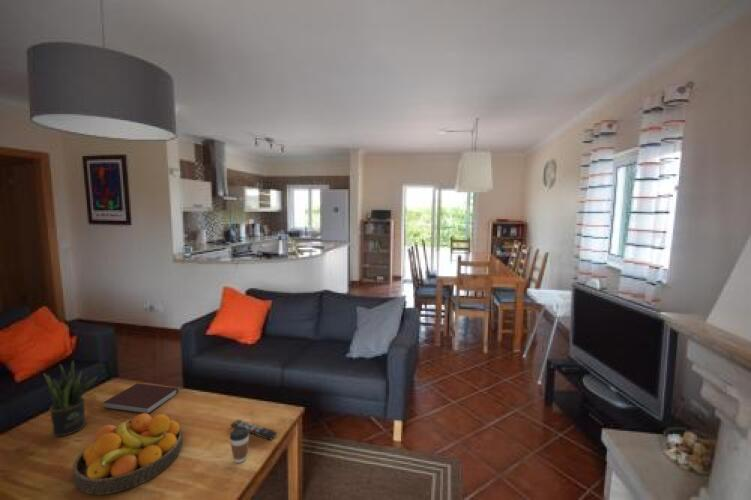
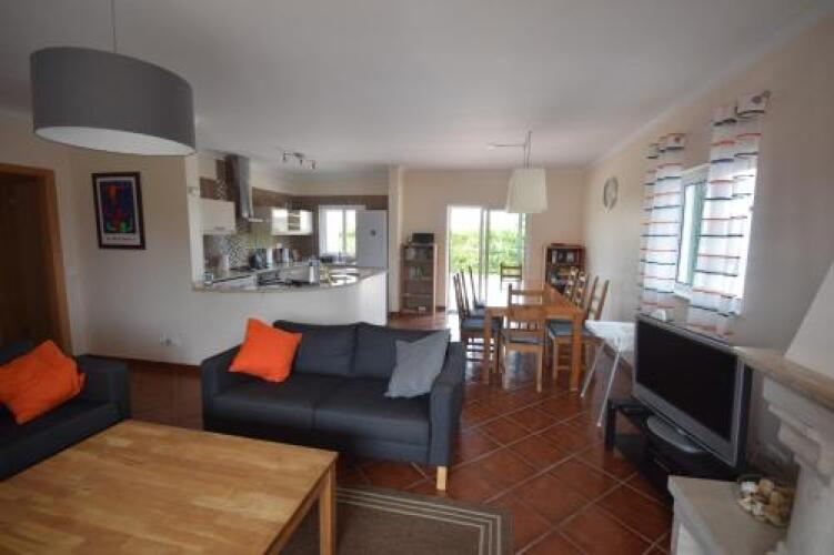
- coffee cup [229,427,250,464]
- notebook [102,382,179,415]
- potted plant [43,360,98,437]
- remote control [230,419,278,441]
- fruit bowl [72,413,184,496]
